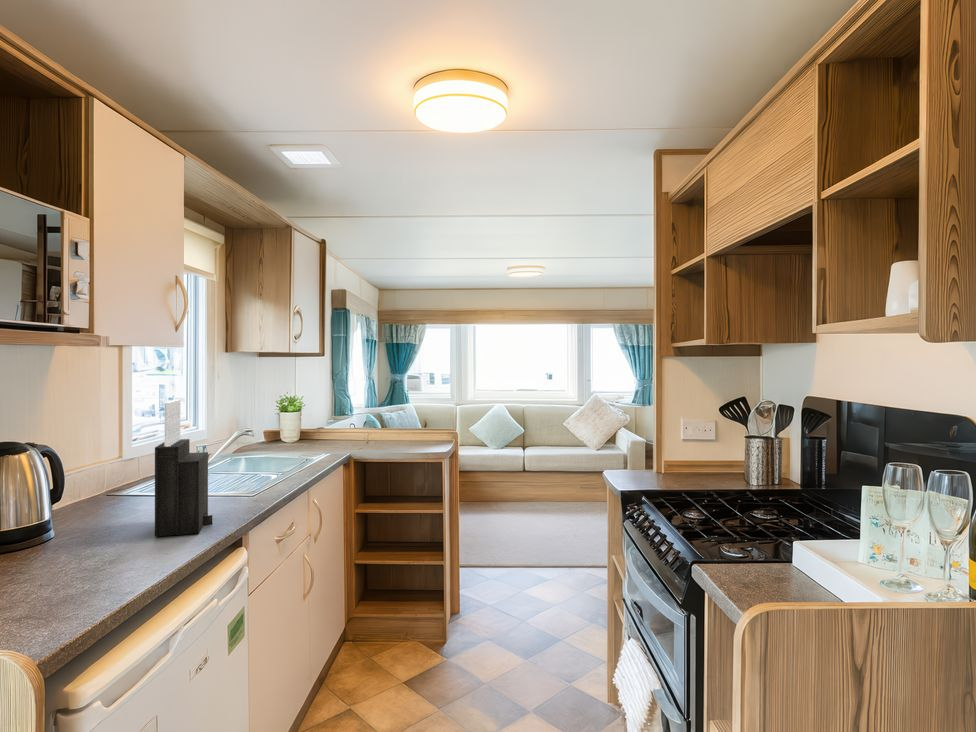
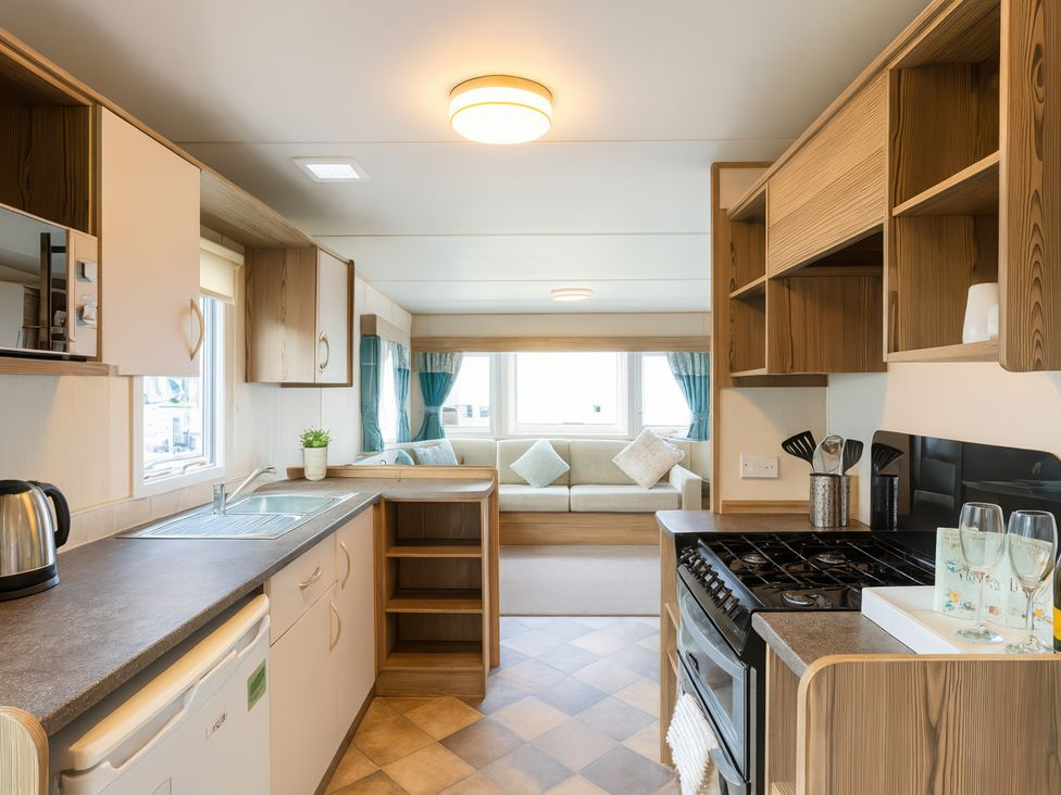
- knife block [154,398,213,538]
